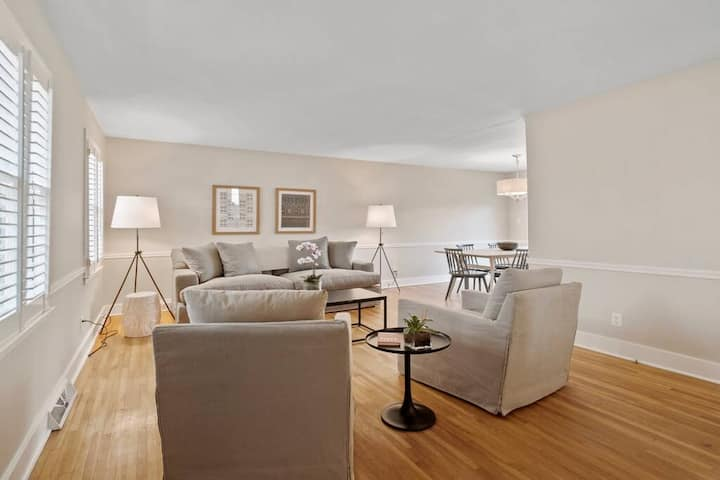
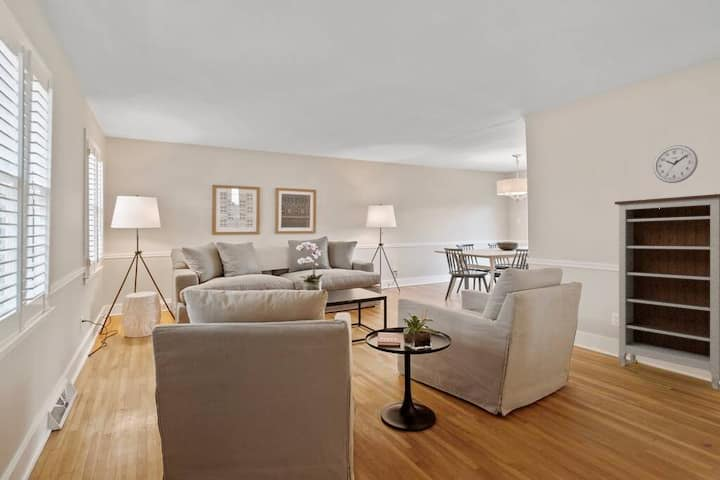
+ wall clock [652,144,699,184]
+ bookshelf [614,193,720,390]
